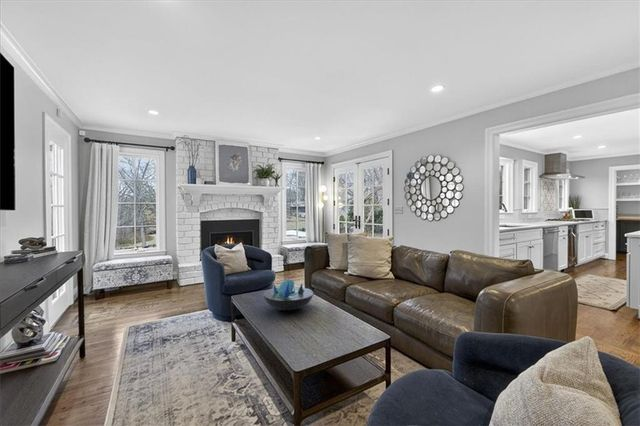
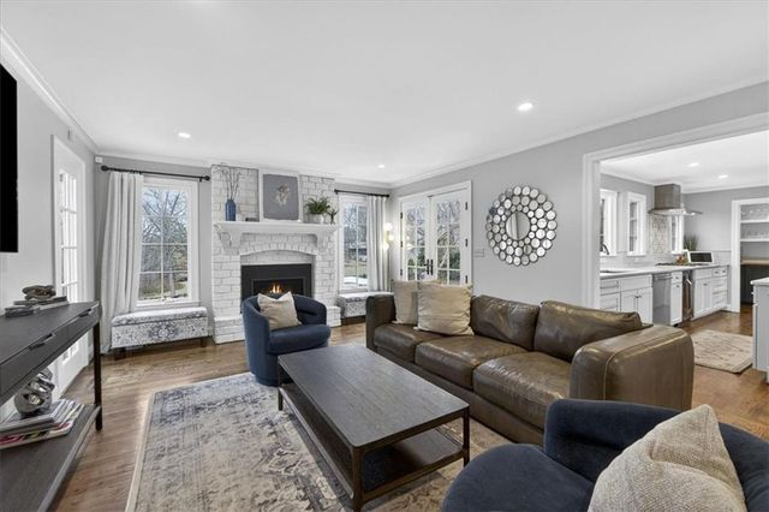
- decorative bowl [262,278,314,311]
